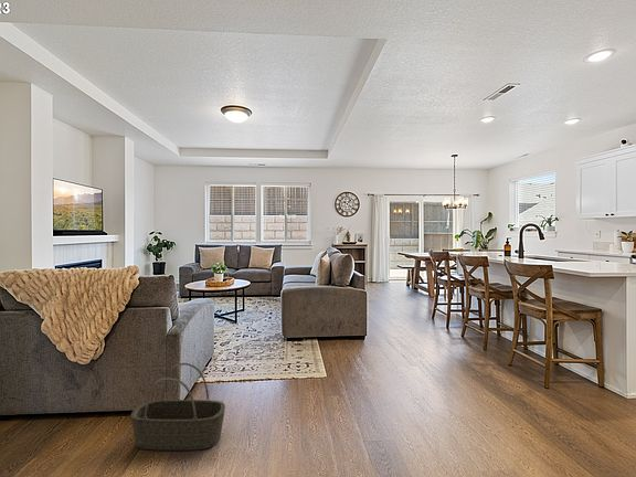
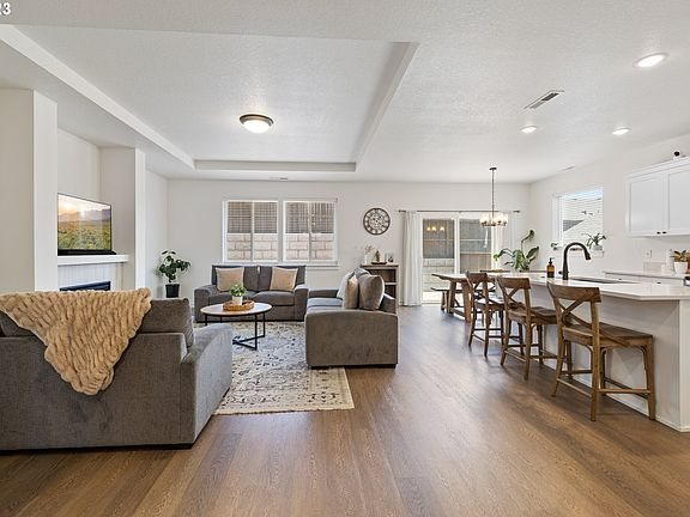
- basket [129,362,226,452]
